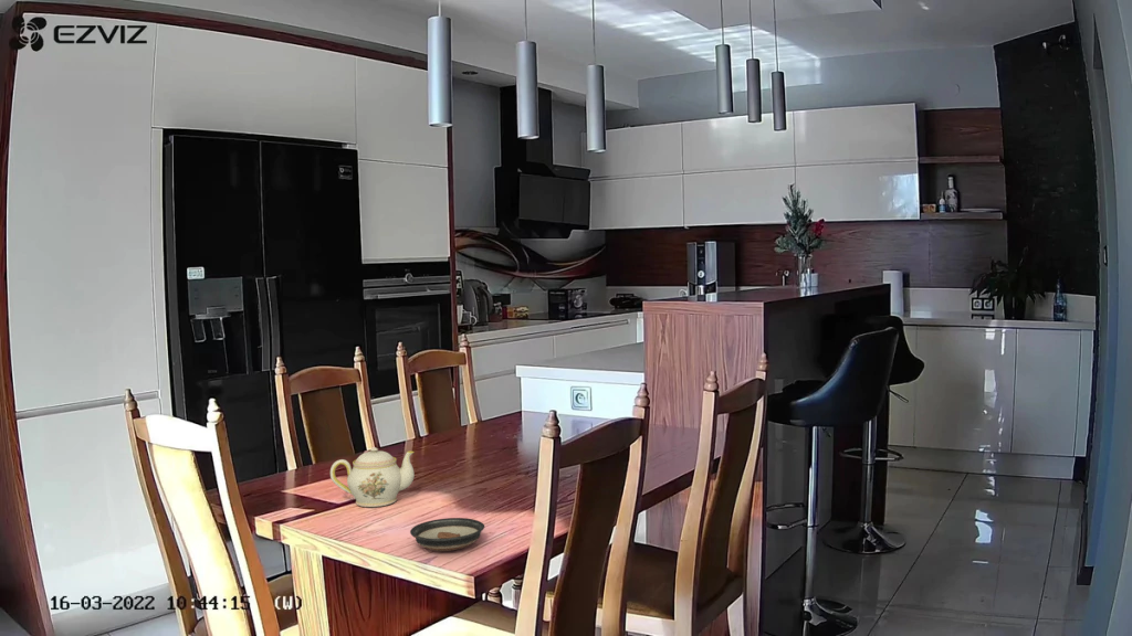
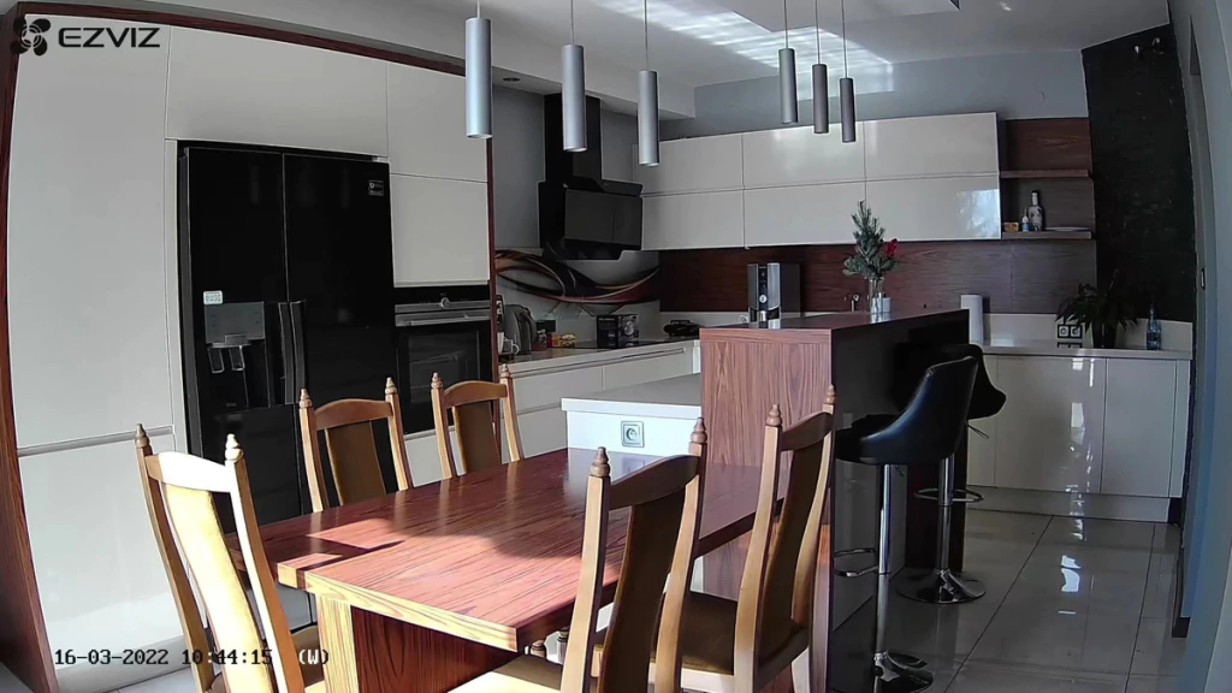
- saucer [409,517,485,552]
- teapot [329,446,416,508]
